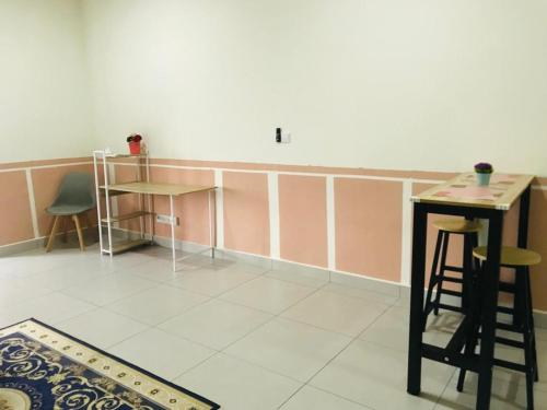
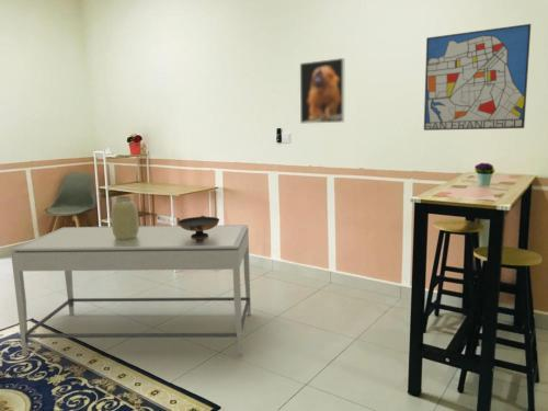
+ dining table [10,224,252,357]
+ decorative bowl [176,215,220,238]
+ wall art [423,23,532,132]
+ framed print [299,57,345,125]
+ vase [111,195,140,239]
